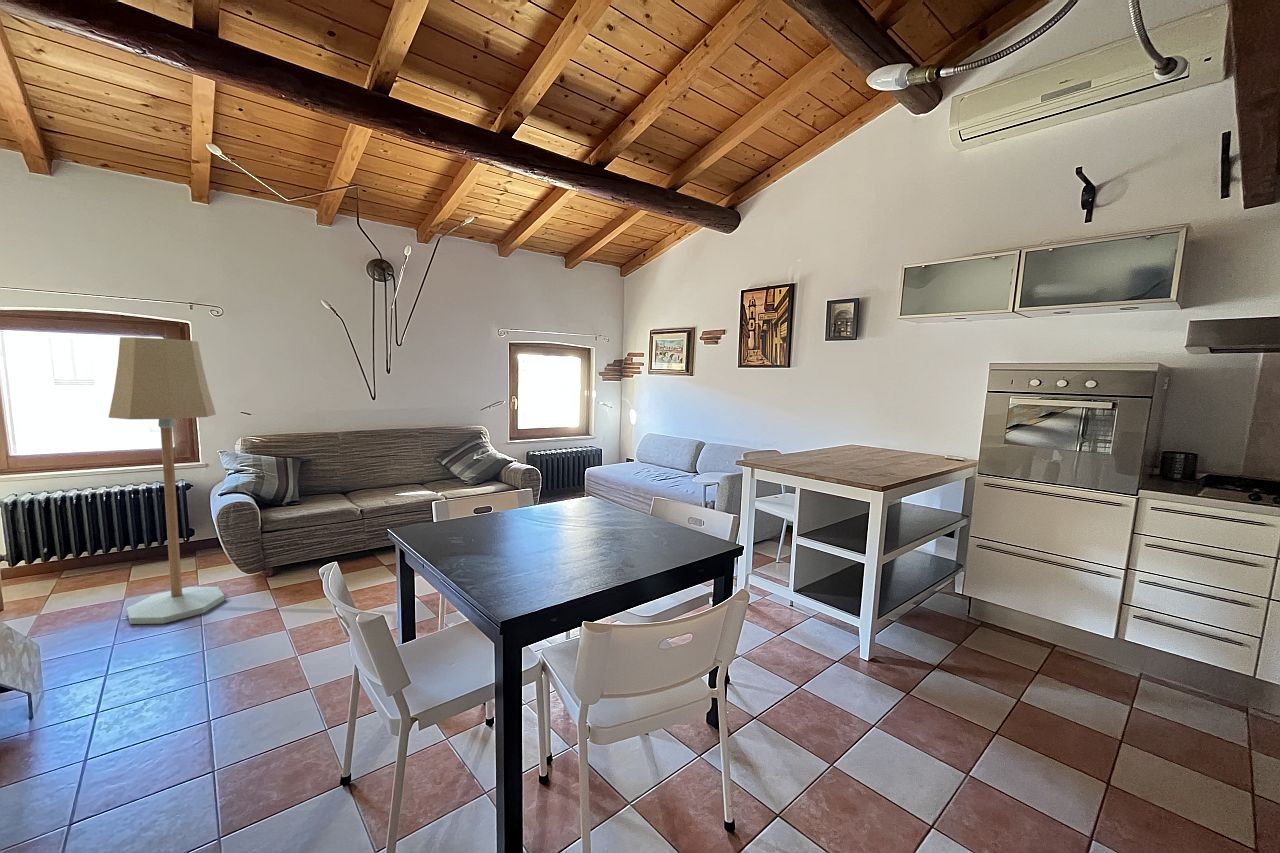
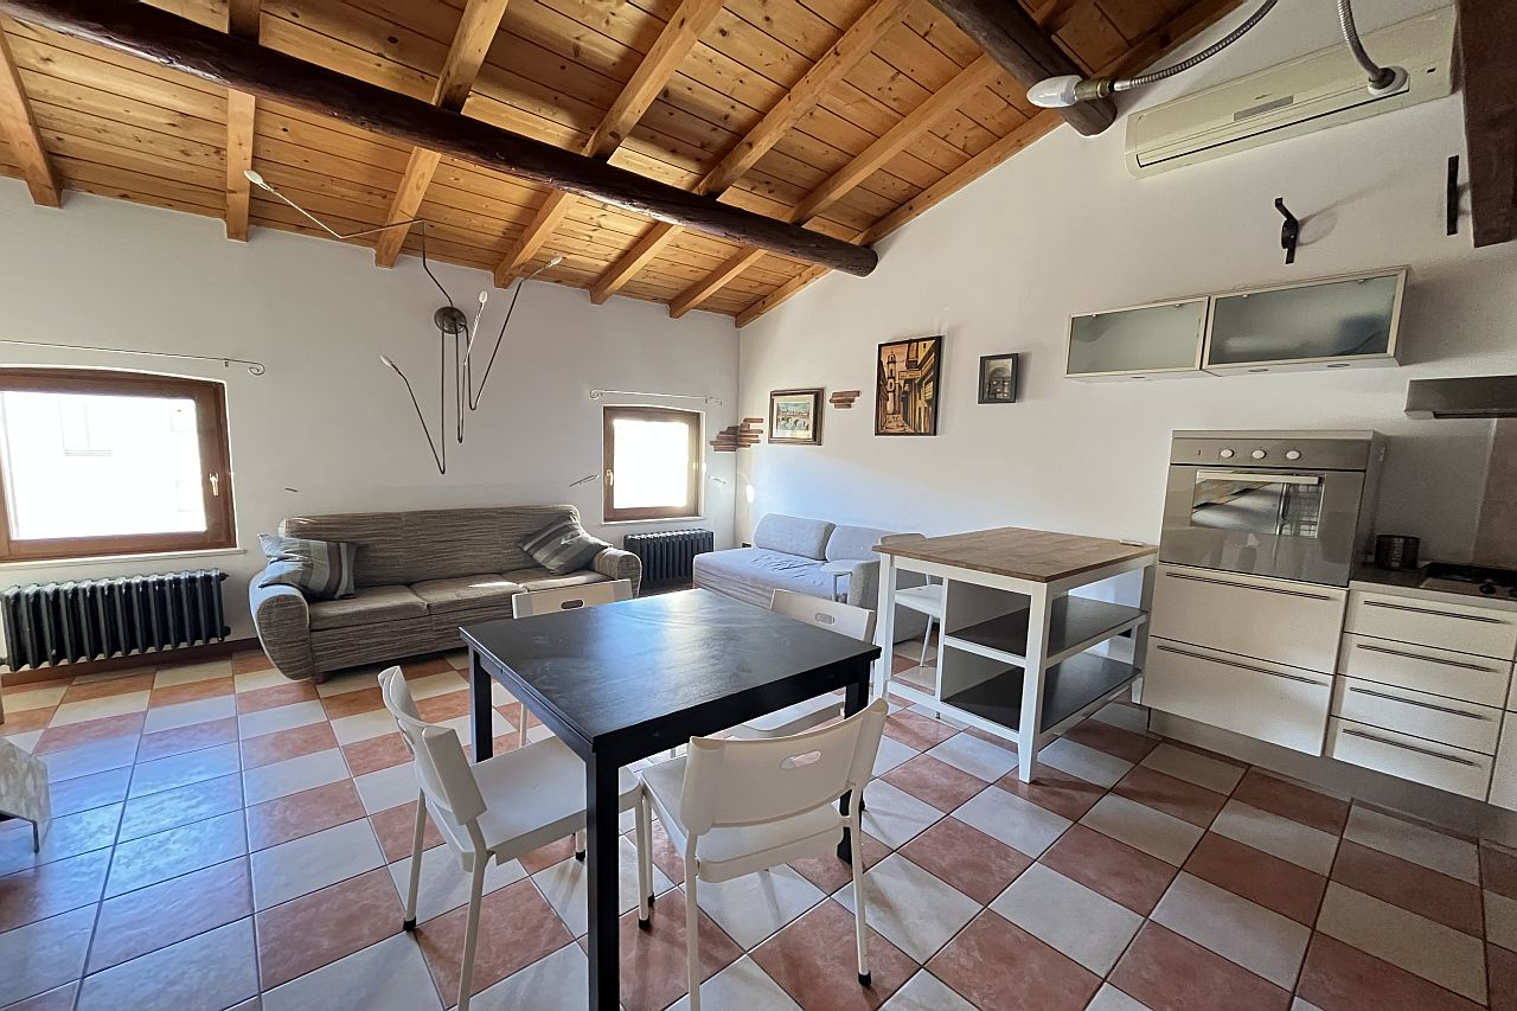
- floor lamp [108,336,226,625]
